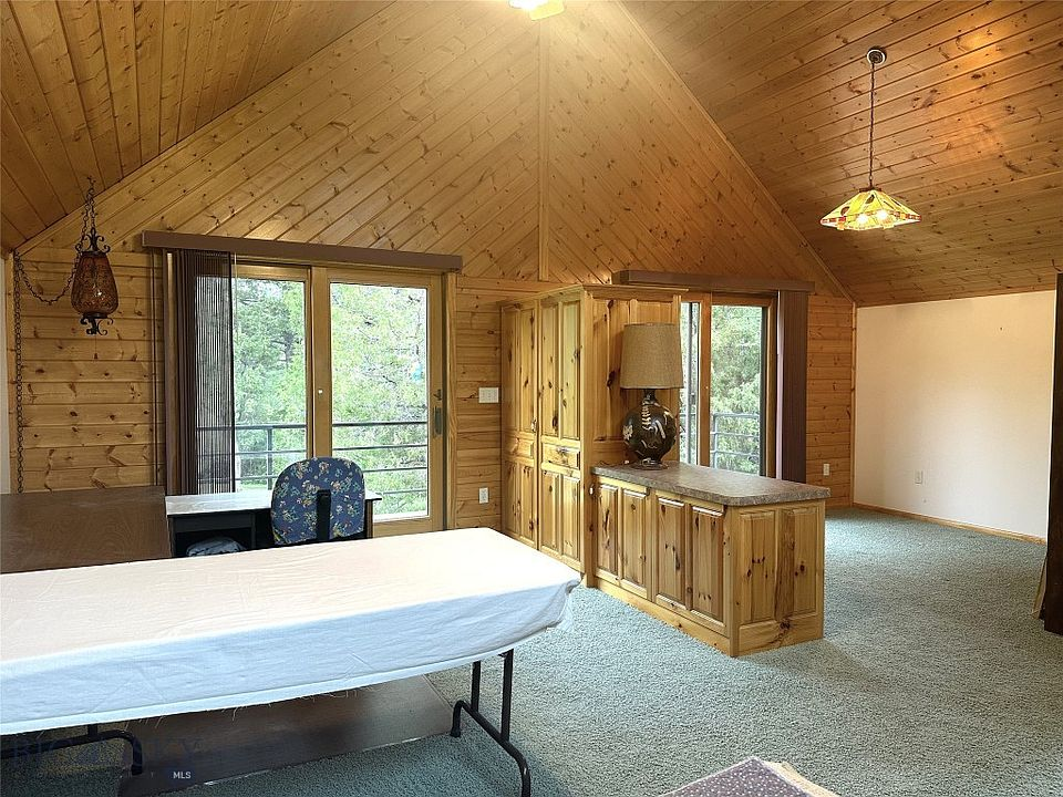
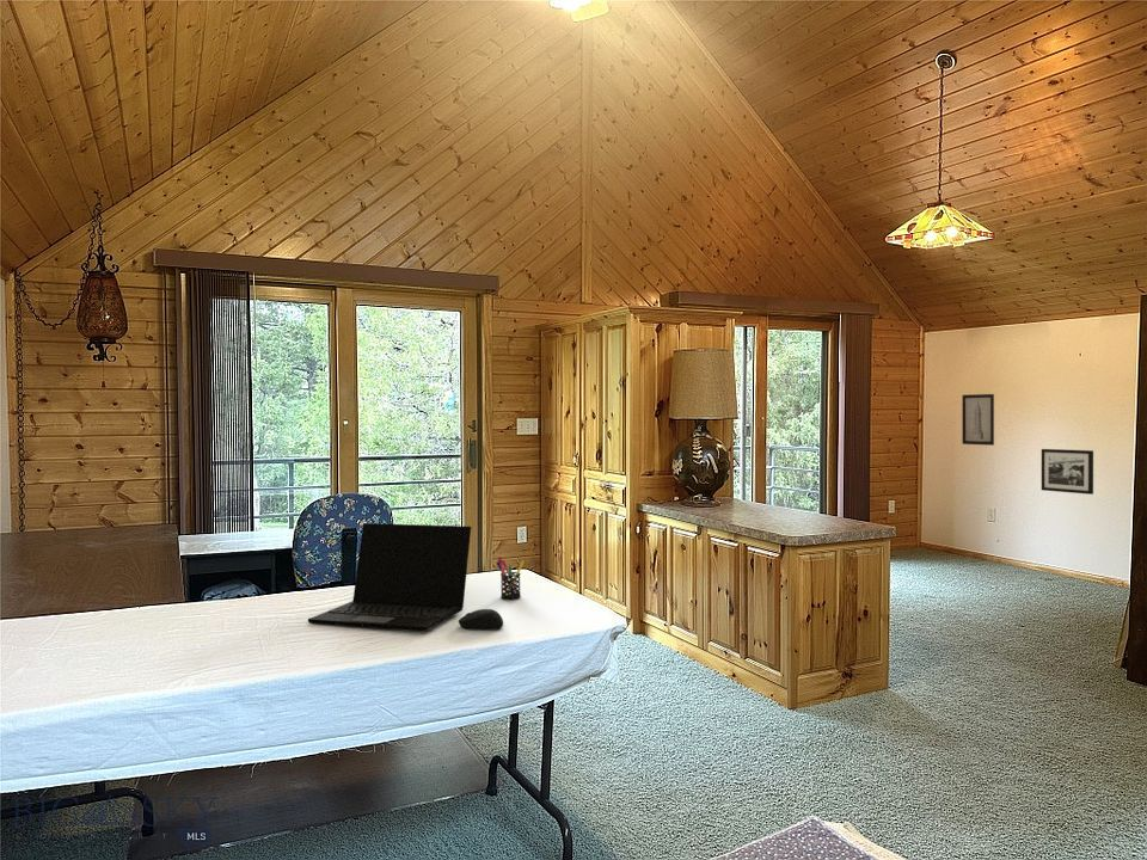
+ computer mouse [458,608,504,631]
+ wall art [961,393,995,447]
+ picture frame [1041,448,1094,496]
+ laptop [307,522,472,632]
+ pen holder [495,555,526,601]
